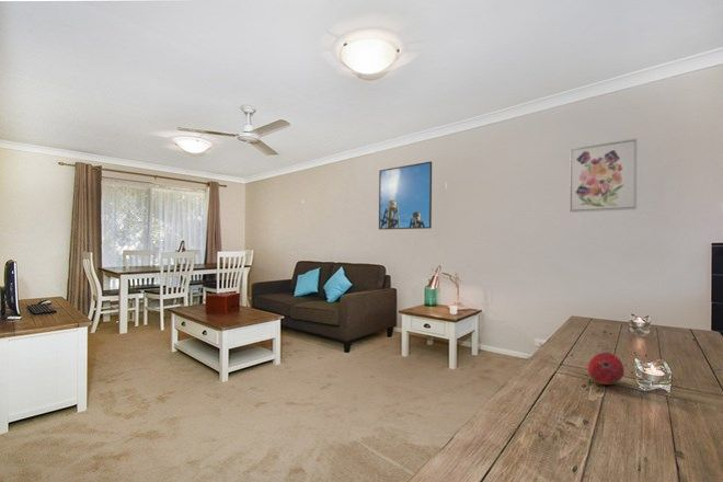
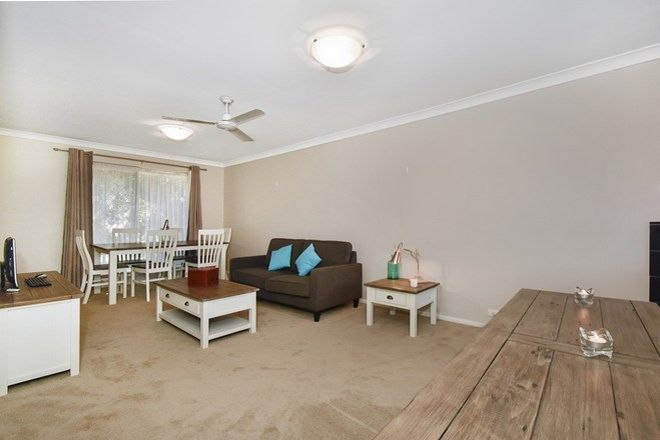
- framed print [378,160,433,231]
- fruit [587,352,624,386]
- wall art [569,137,639,214]
